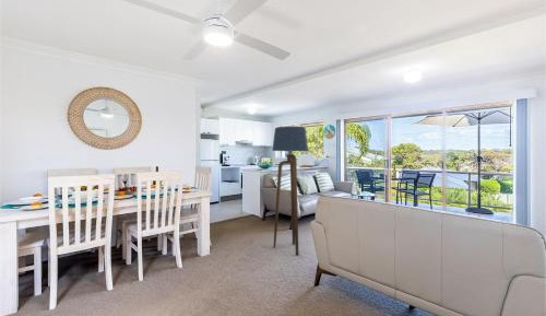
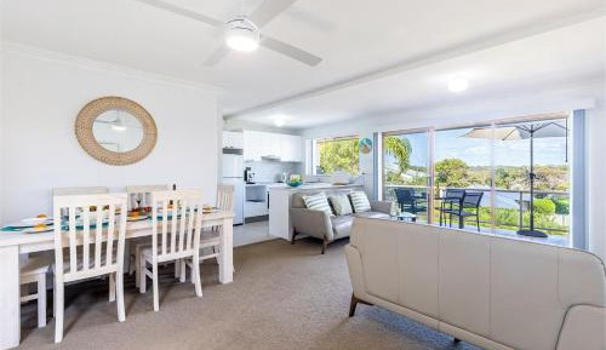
- floor lamp [271,125,309,256]
